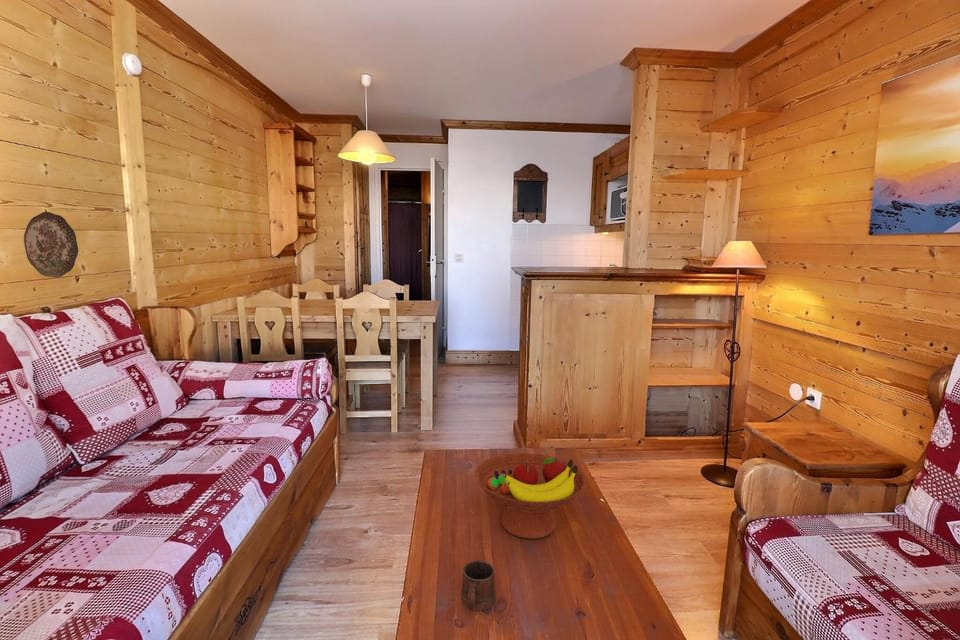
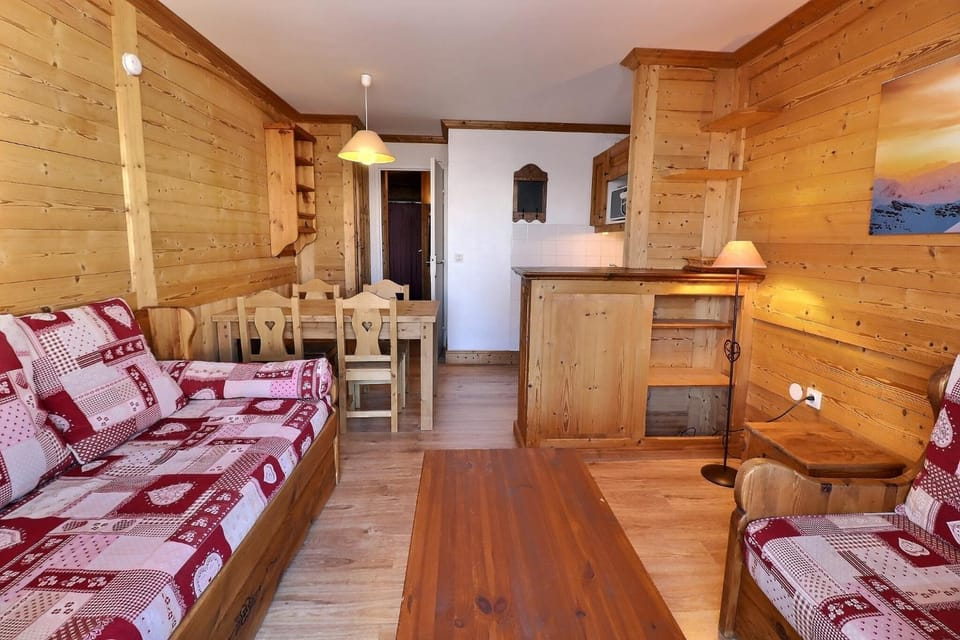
- fruit bowl [474,452,588,540]
- mug [460,560,496,611]
- decorative plate [23,211,79,279]
